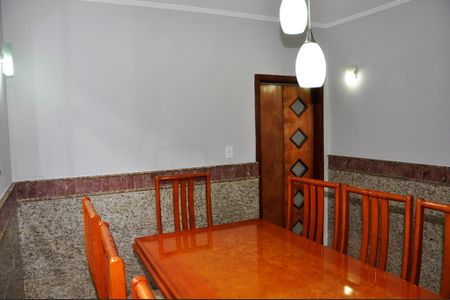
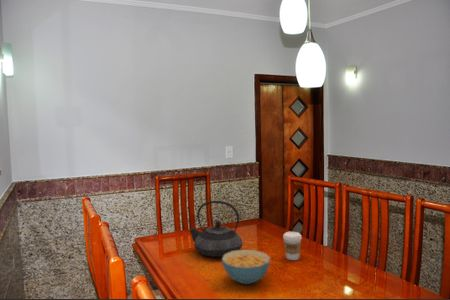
+ teapot [188,200,243,258]
+ coffee cup [282,231,303,261]
+ cereal bowl [221,249,271,285]
